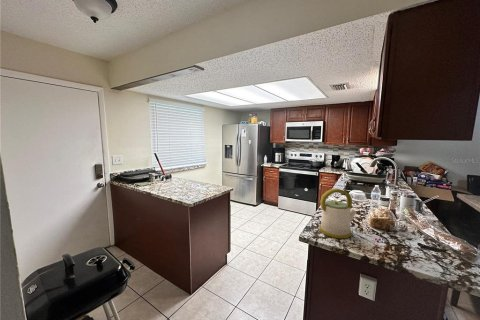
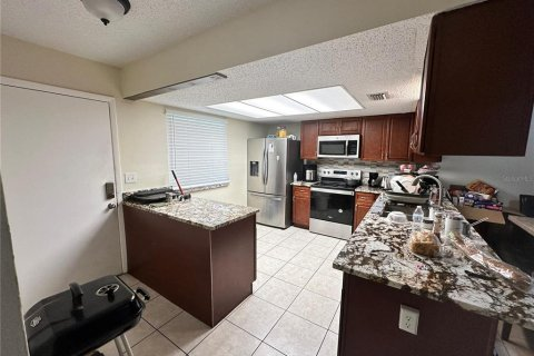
- kettle [318,188,358,239]
